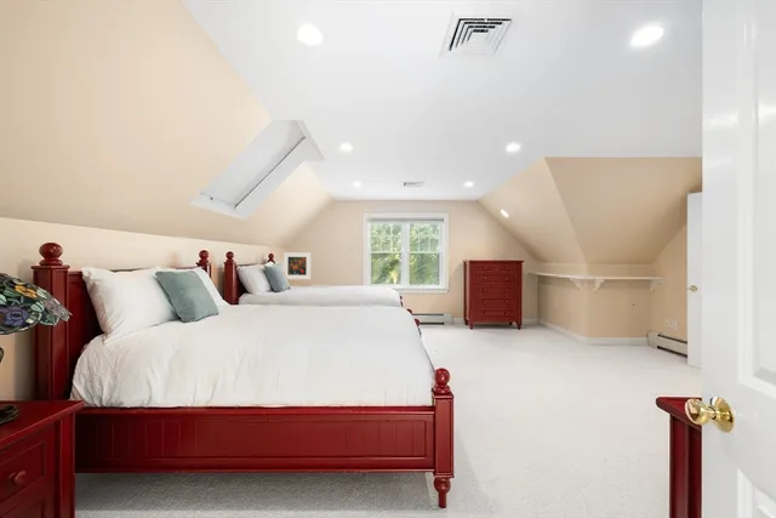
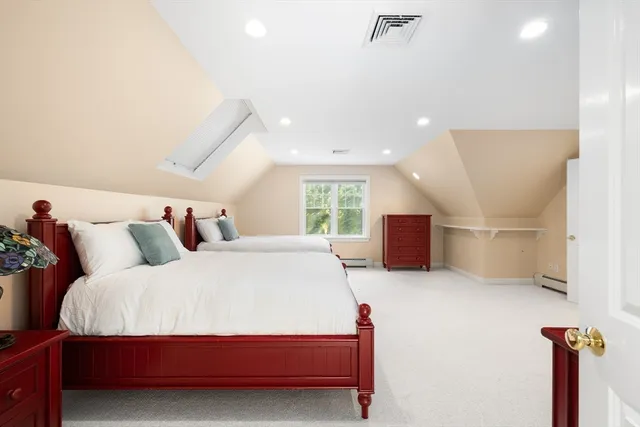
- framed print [283,251,312,280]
